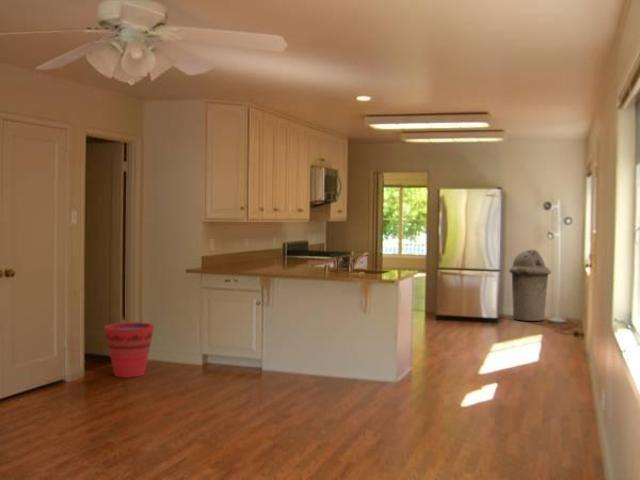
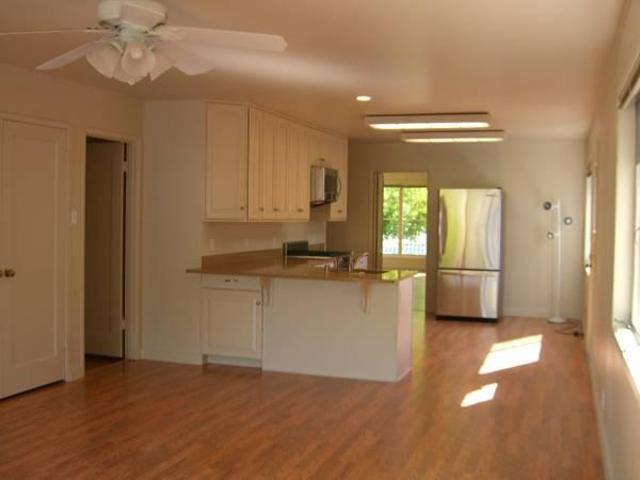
- trash can [508,248,552,322]
- bucket [103,321,156,379]
